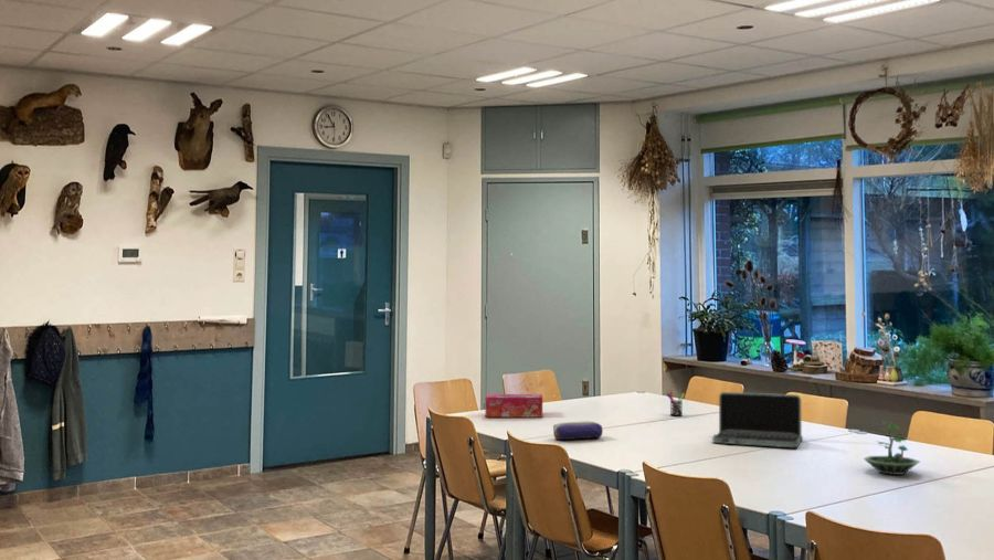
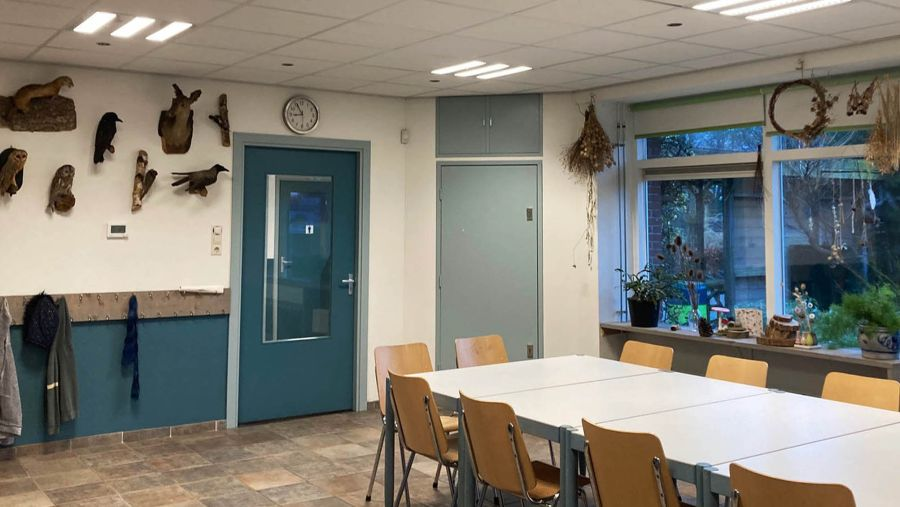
- pencil case [552,420,604,441]
- terrarium [863,420,921,476]
- pen holder [666,390,686,418]
- tissue box [485,393,543,419]
- laptop [711,391,804,448]
